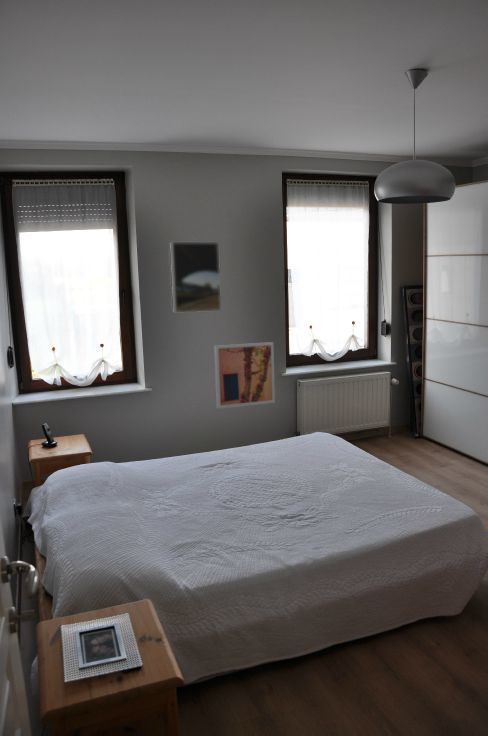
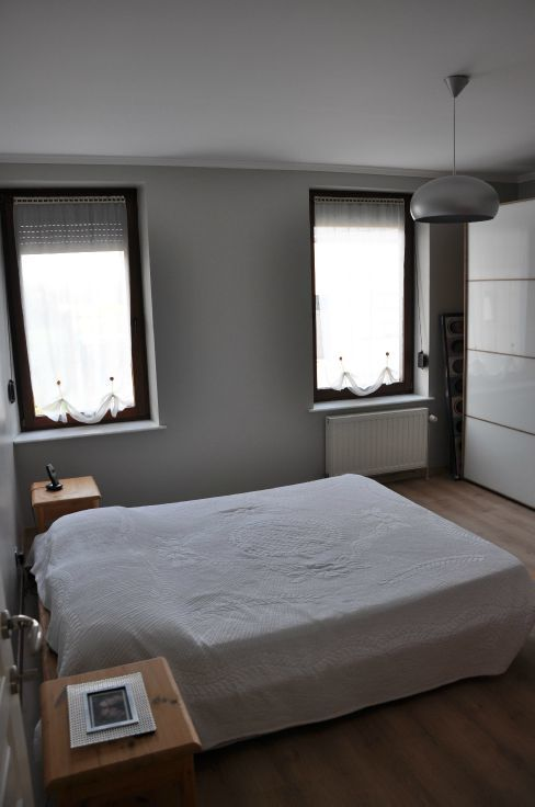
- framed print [169,241,222,313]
- wall art [213,341,276,409]
